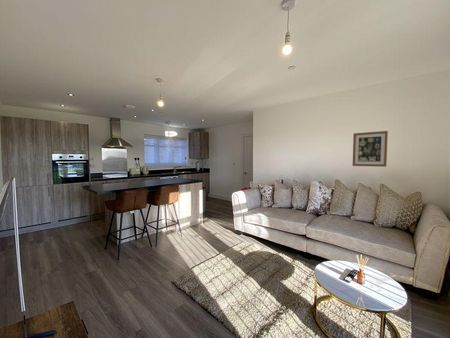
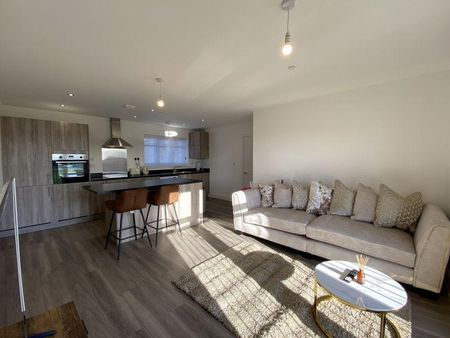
- wall art [352,130,389,168]
